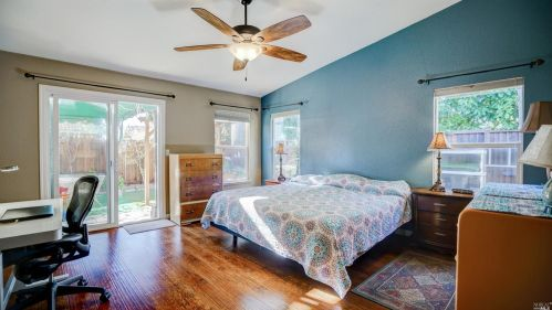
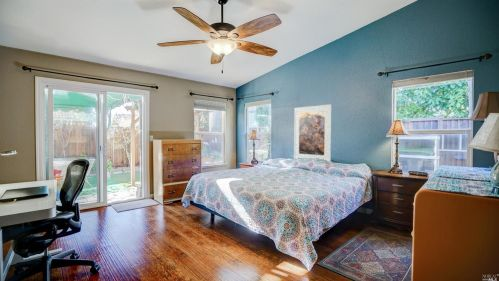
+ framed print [293,103,332,162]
